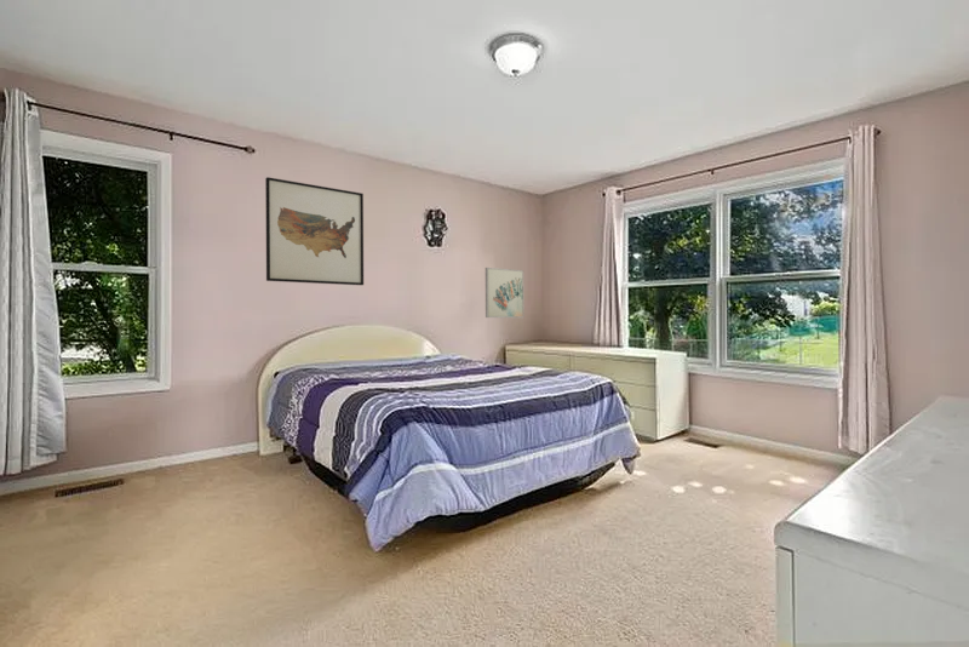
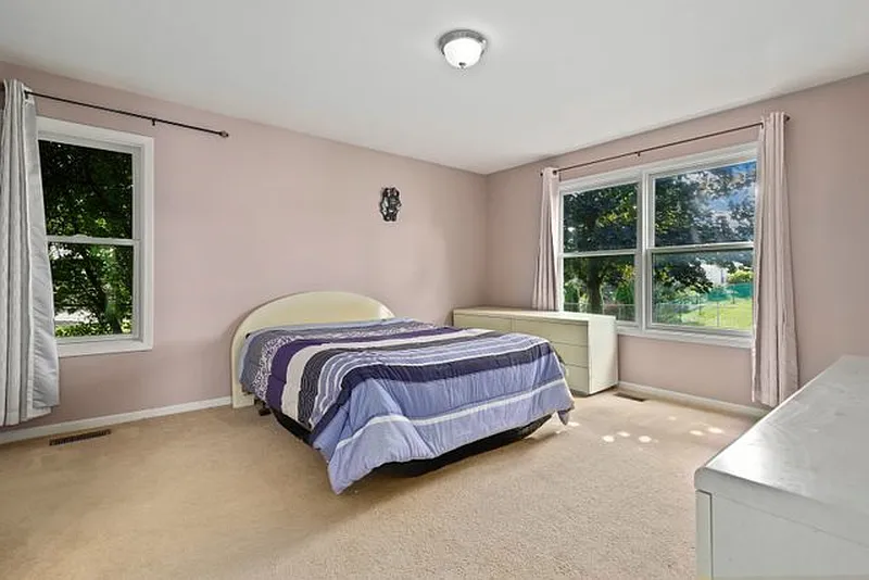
- wall art [484,267,524,319]
- wall art [264,176,365,286]
